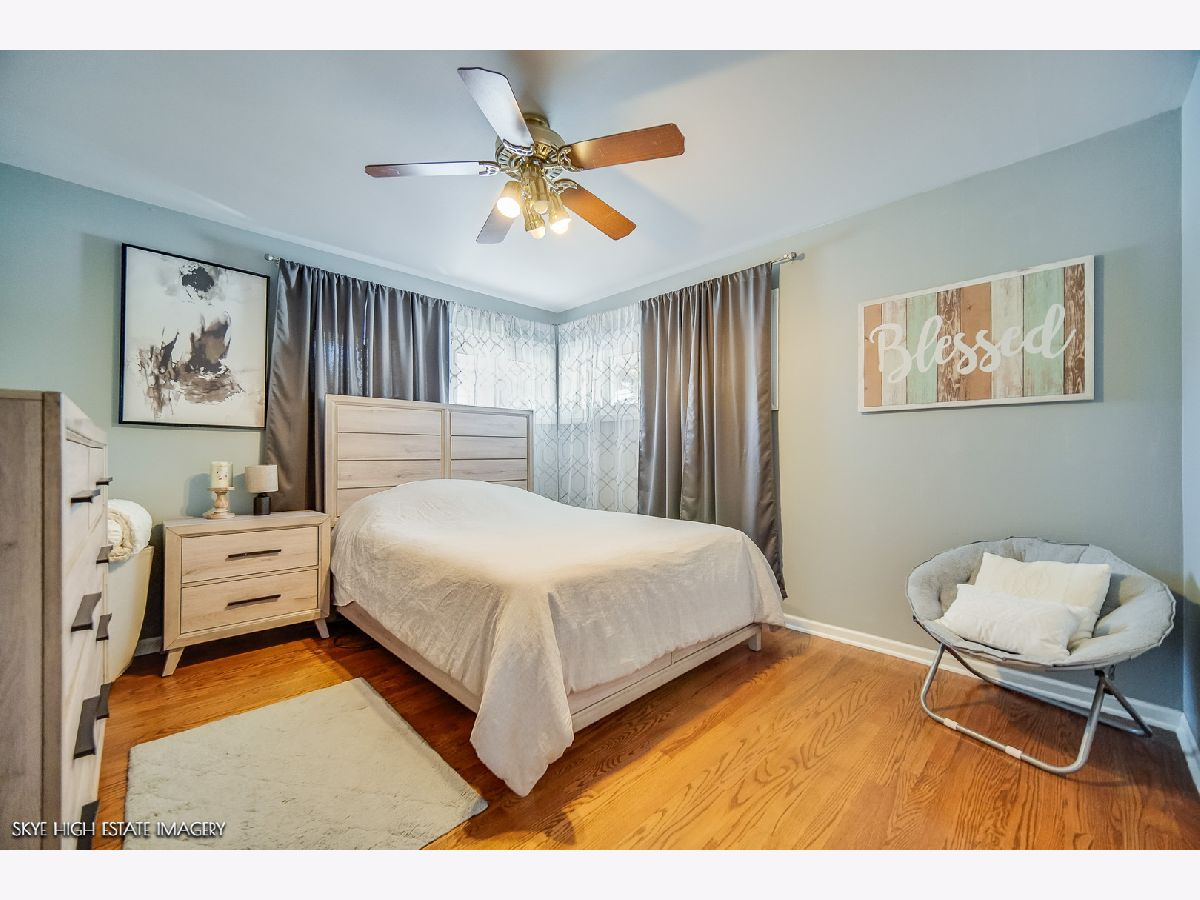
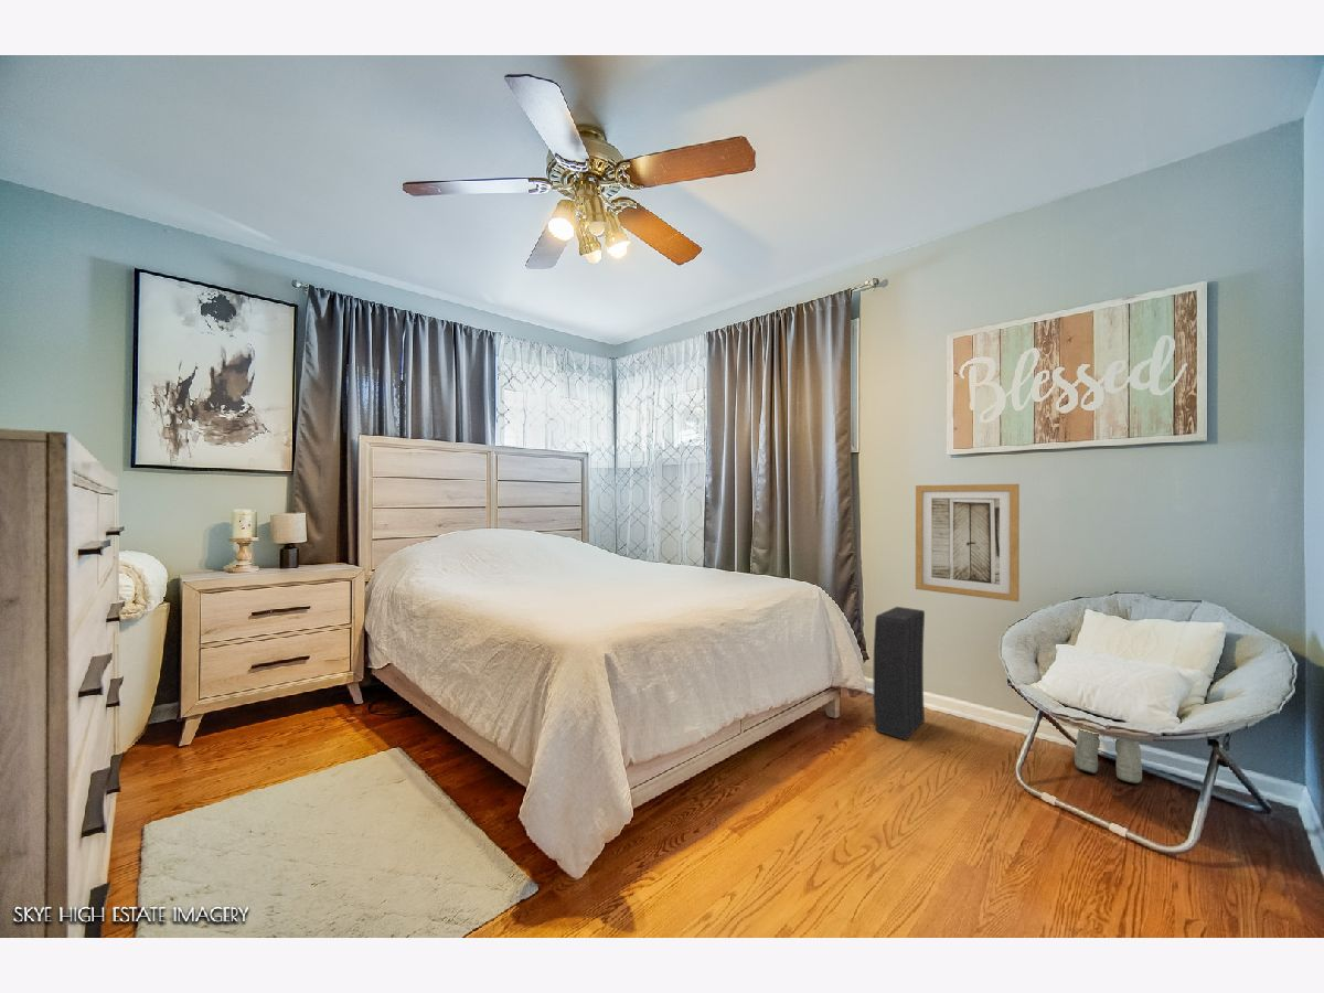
+ speaker [873,606,926,741]
+ wall art [915,483,1021,602]
+ boots [1074,728,1143,784]
